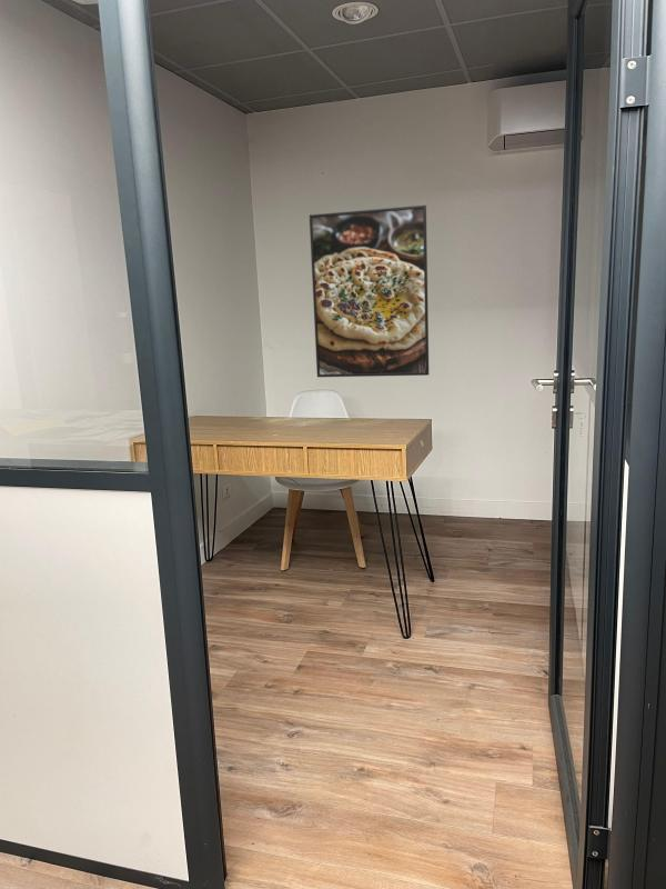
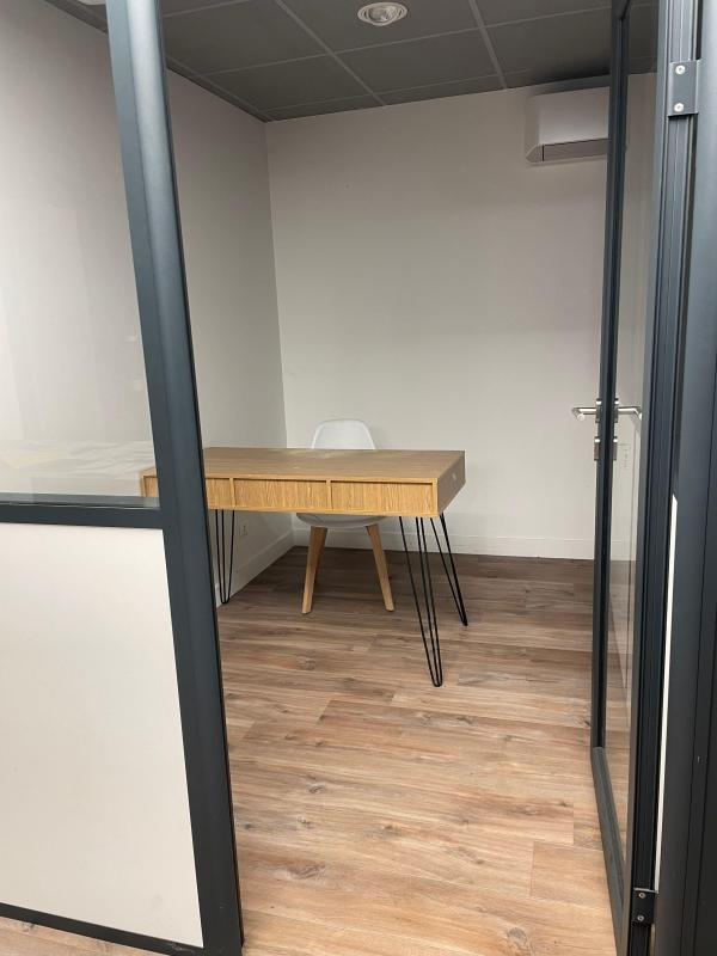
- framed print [309,204,431,378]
